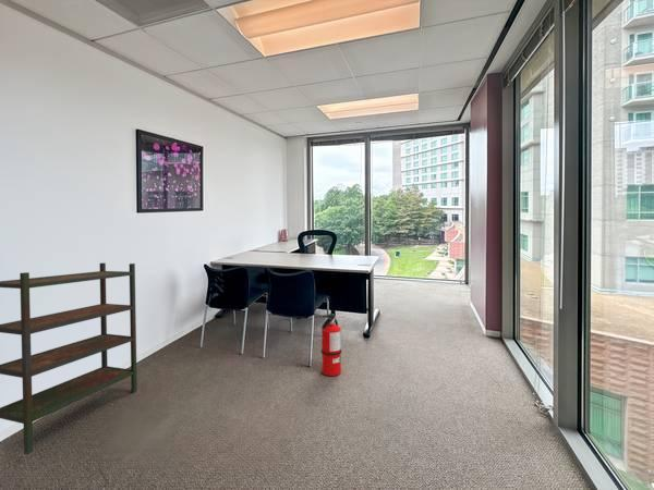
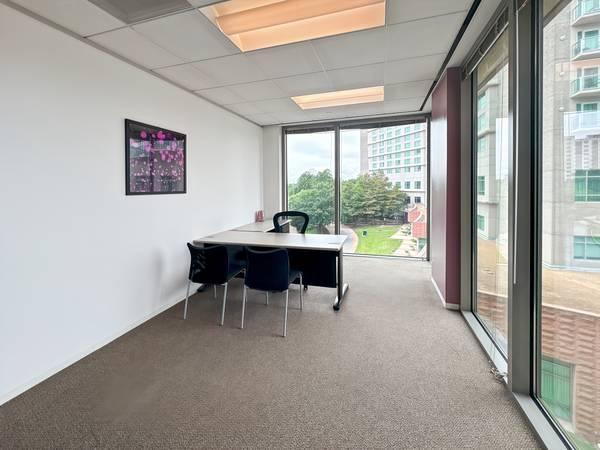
- fire extinguisher [320,313,347,377]
- bookshelf [0,262,138,455]
